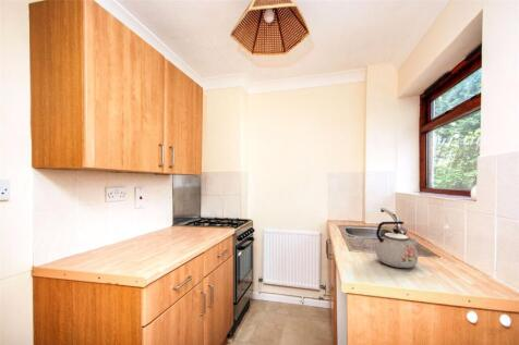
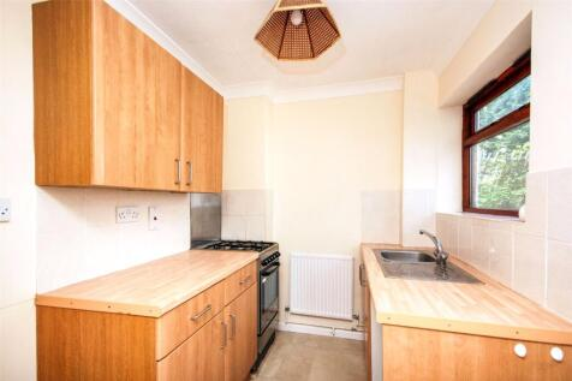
- kettle [375,221,419,269]
